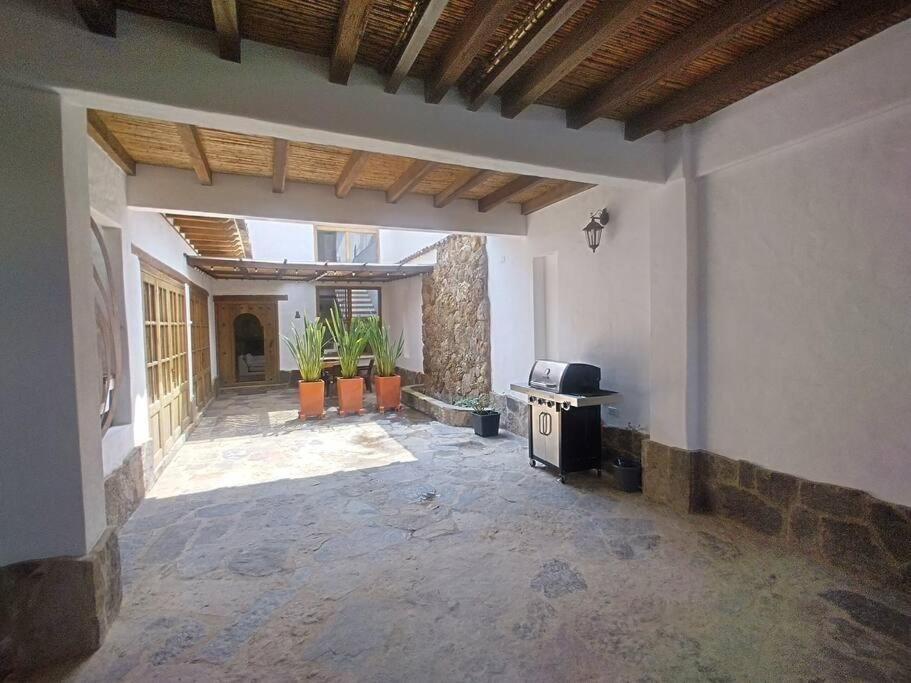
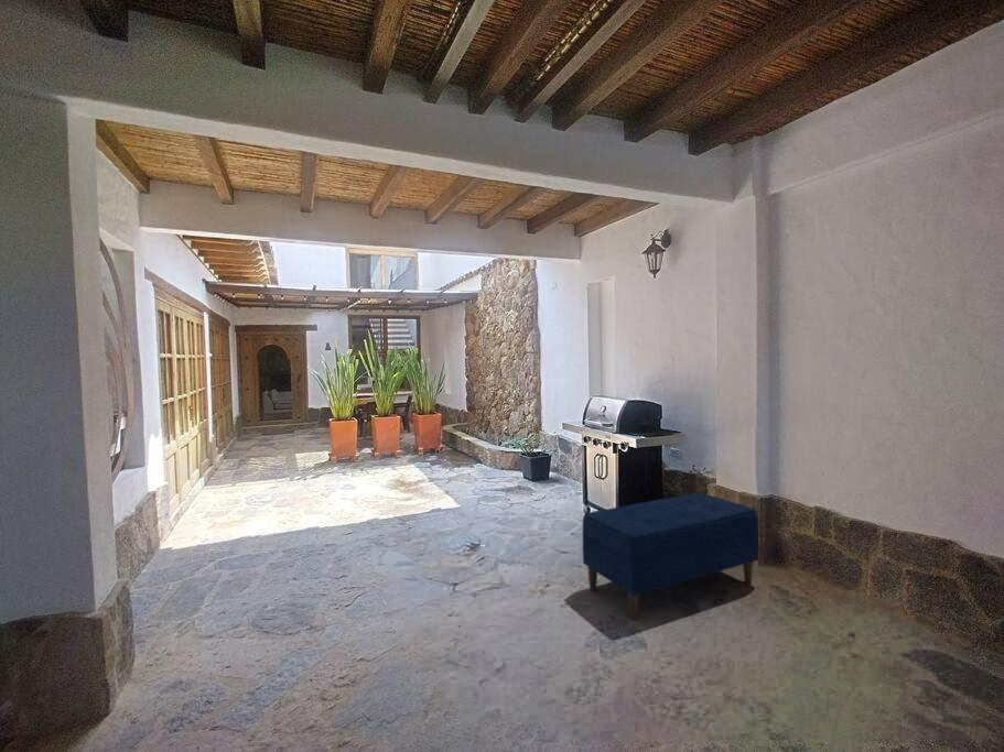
+ bench [581,491,760,621]
